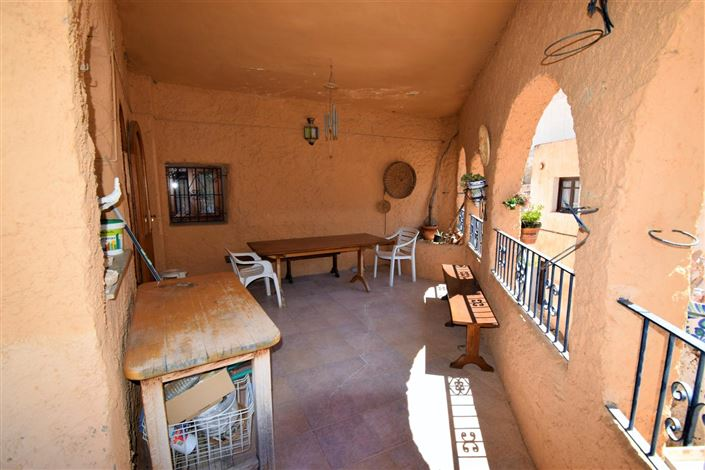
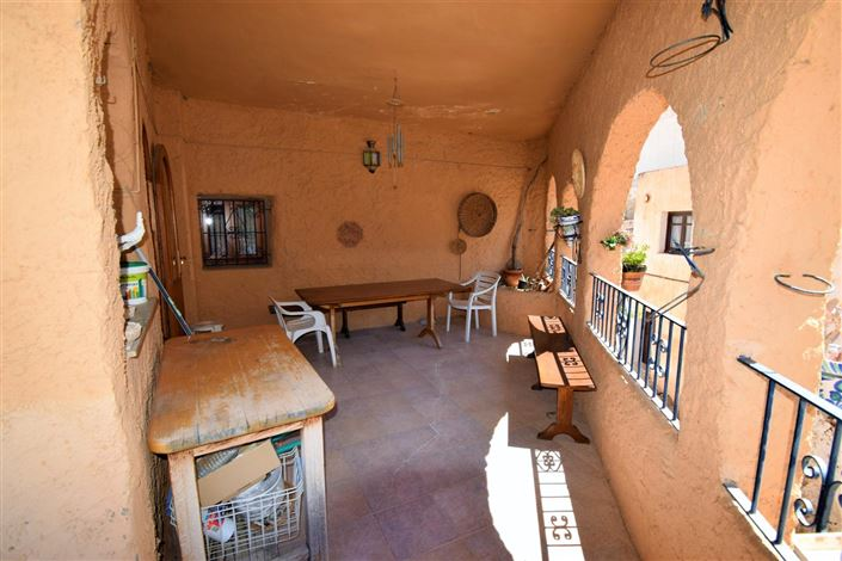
+ decorative platter [336,220,364,249]
